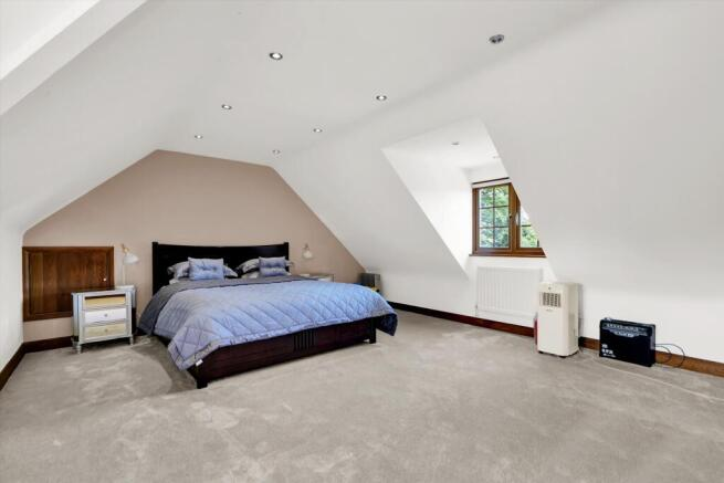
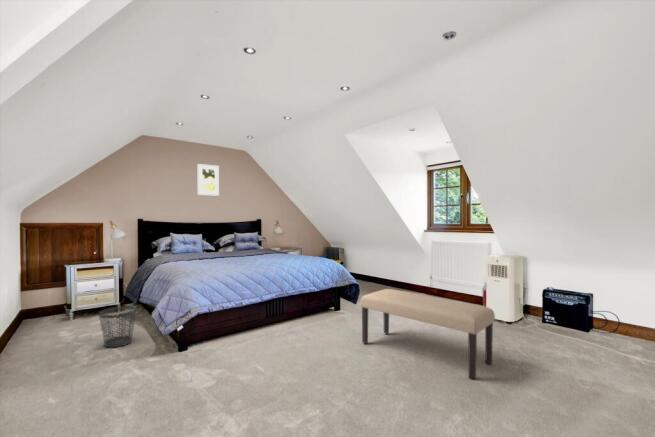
+ wastebasket [98,305,138,349]
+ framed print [197,163,220,197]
+ bench [359,288,496,381]
